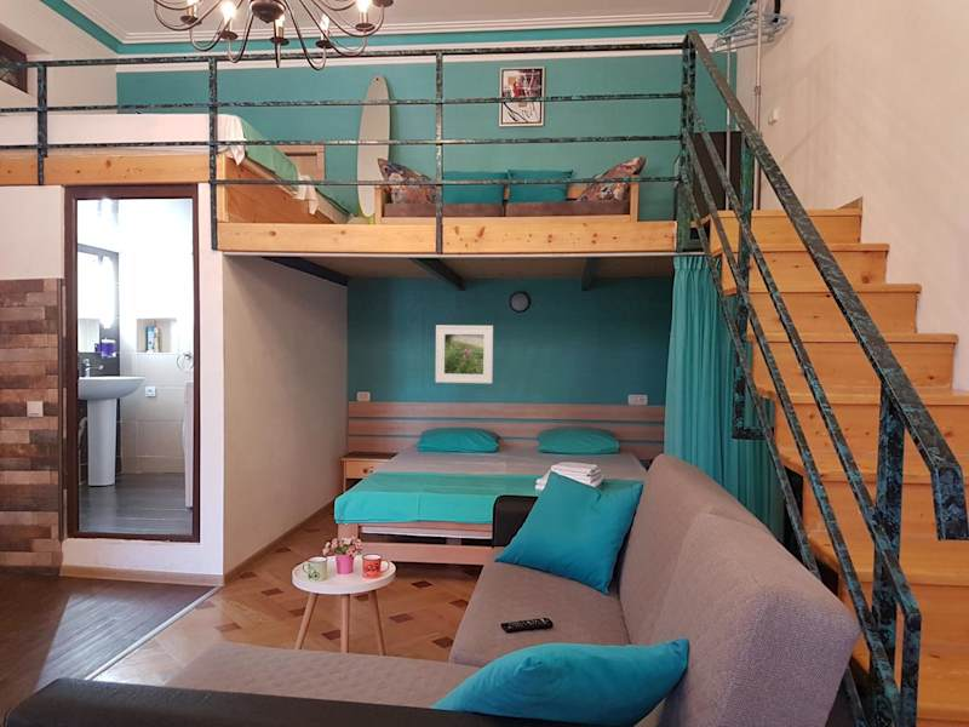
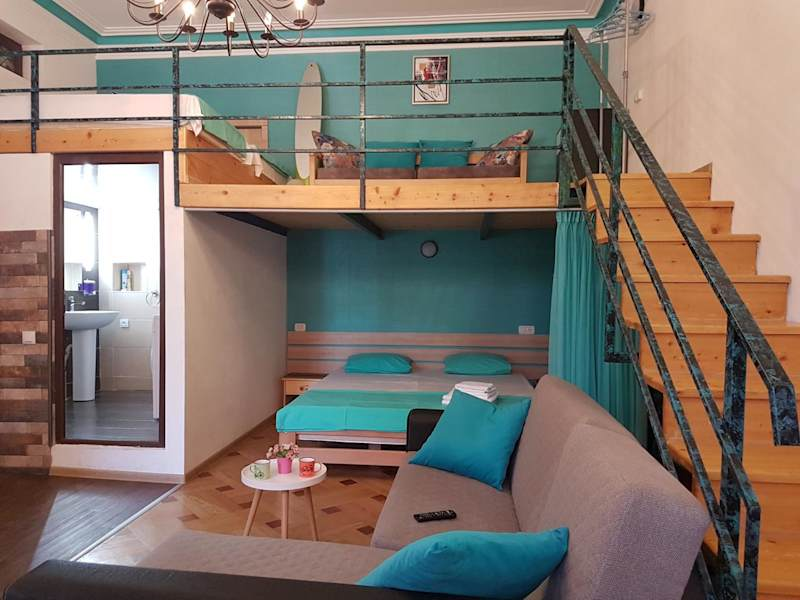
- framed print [434,324,494,384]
